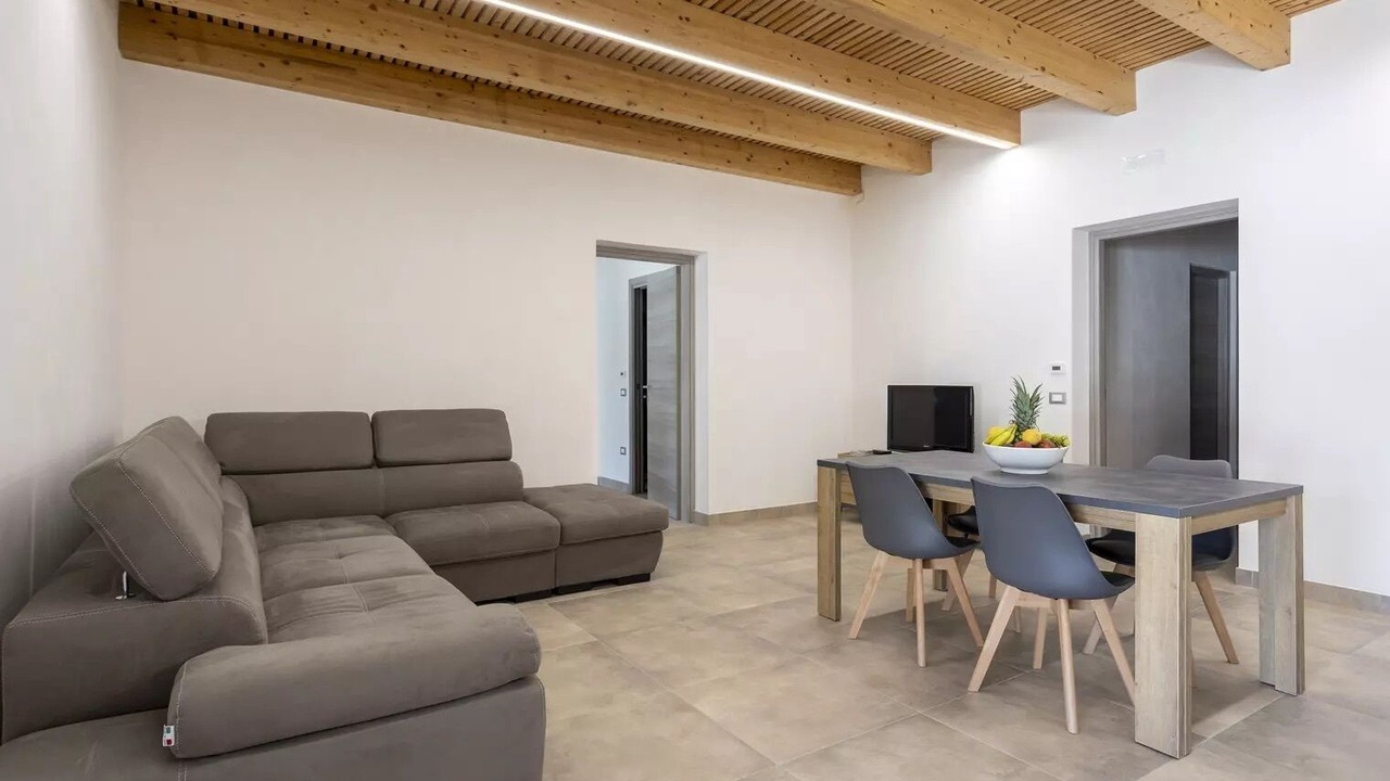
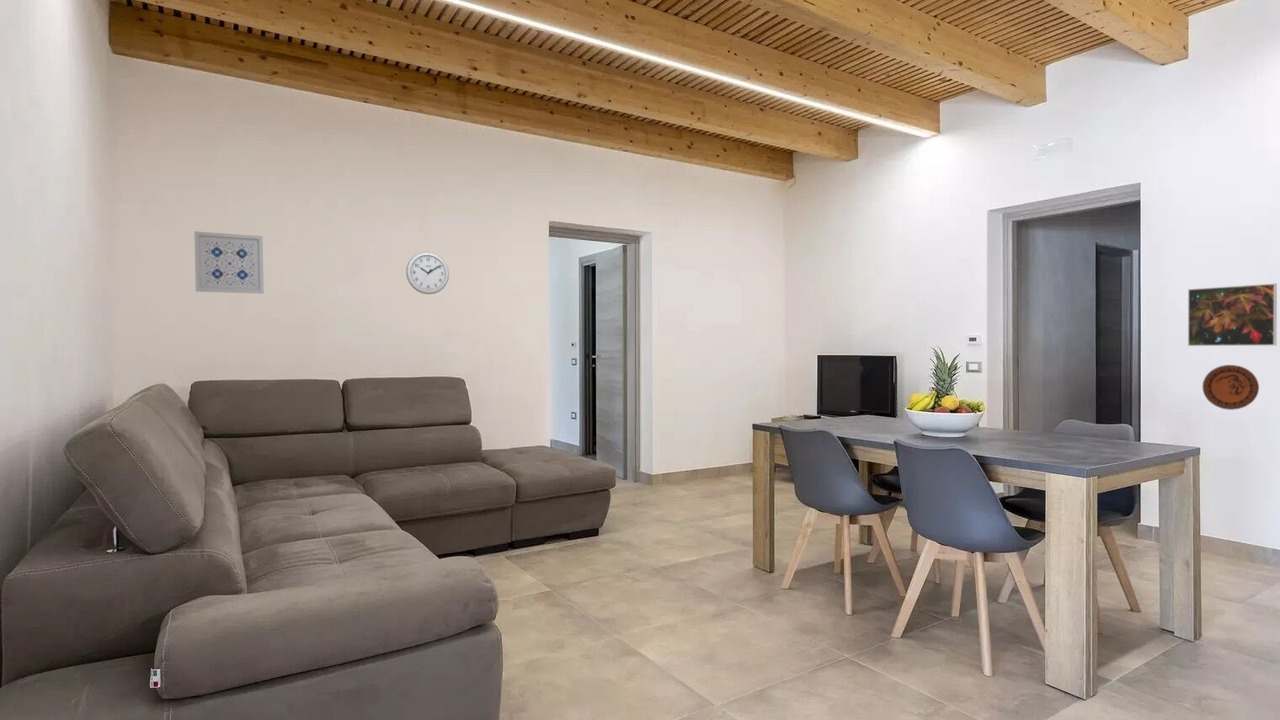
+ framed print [1187,283,1278,347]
+ wall clock [405,251,450,295]
+ wall art [193,230,265,295]
+ decorative plate [1202,364,1260,411]
